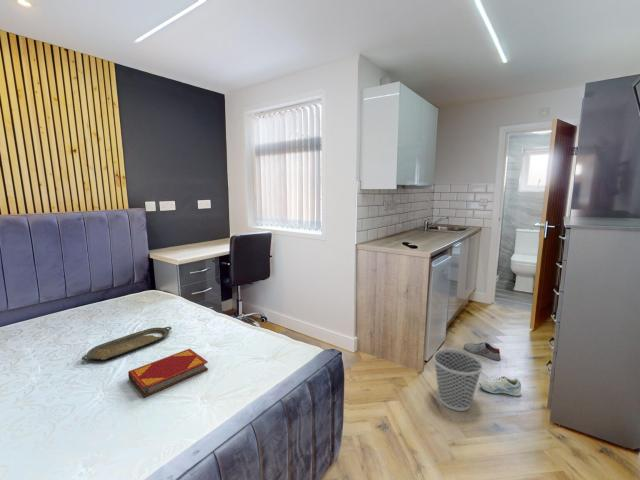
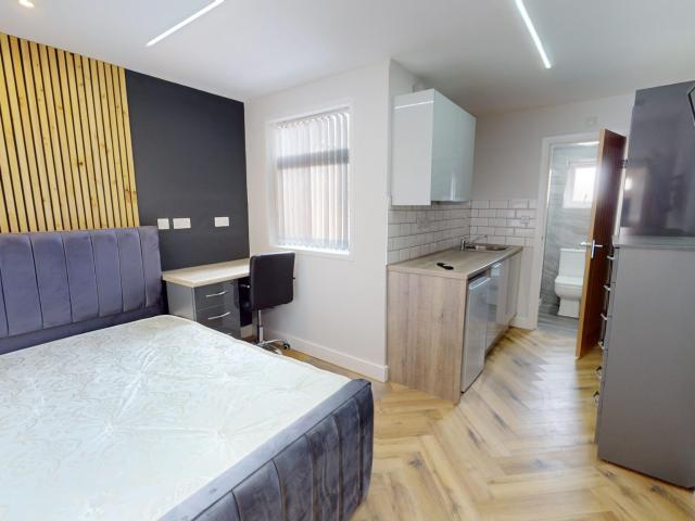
- wastebasket [432,348,484,412]
- shoe [463,341,502,361]
- hardback book [127,348,209,398]
- sneaker [478,375,522,397]
- serving tray [81,326,173,361]
